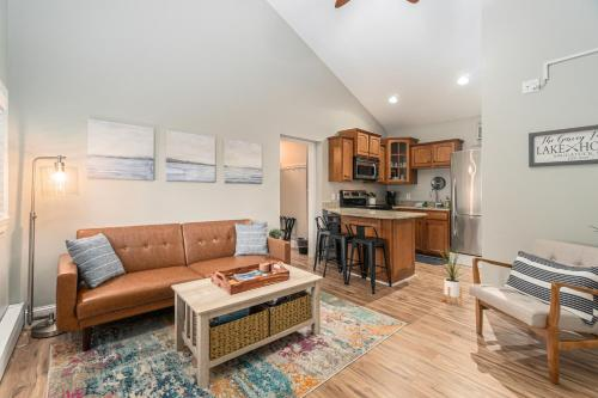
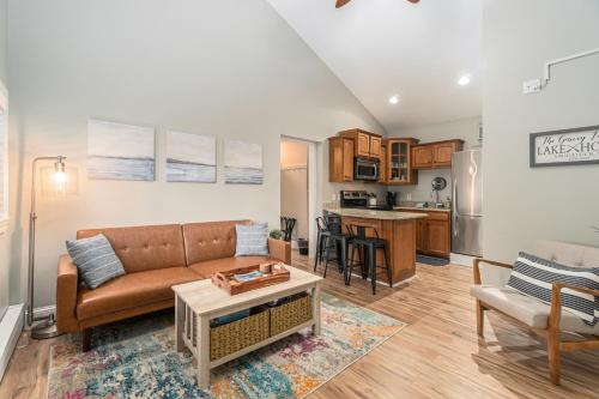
- house plant [438,245,470,306]
